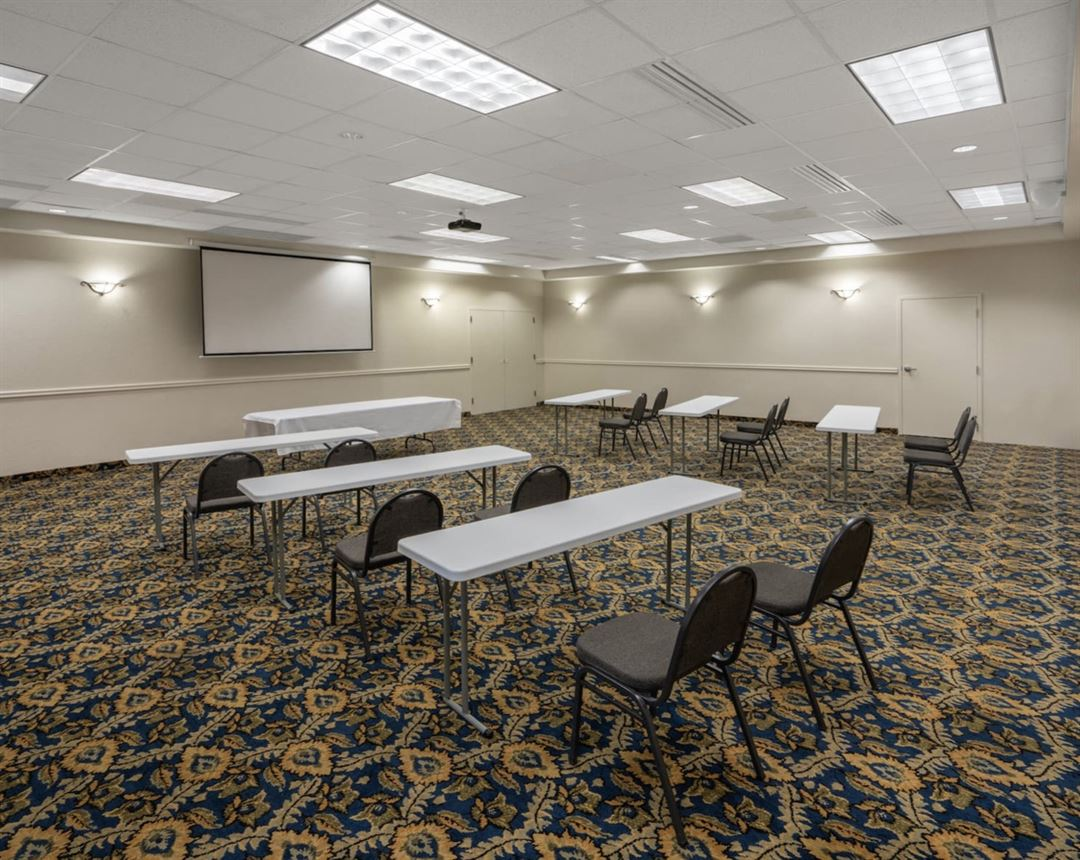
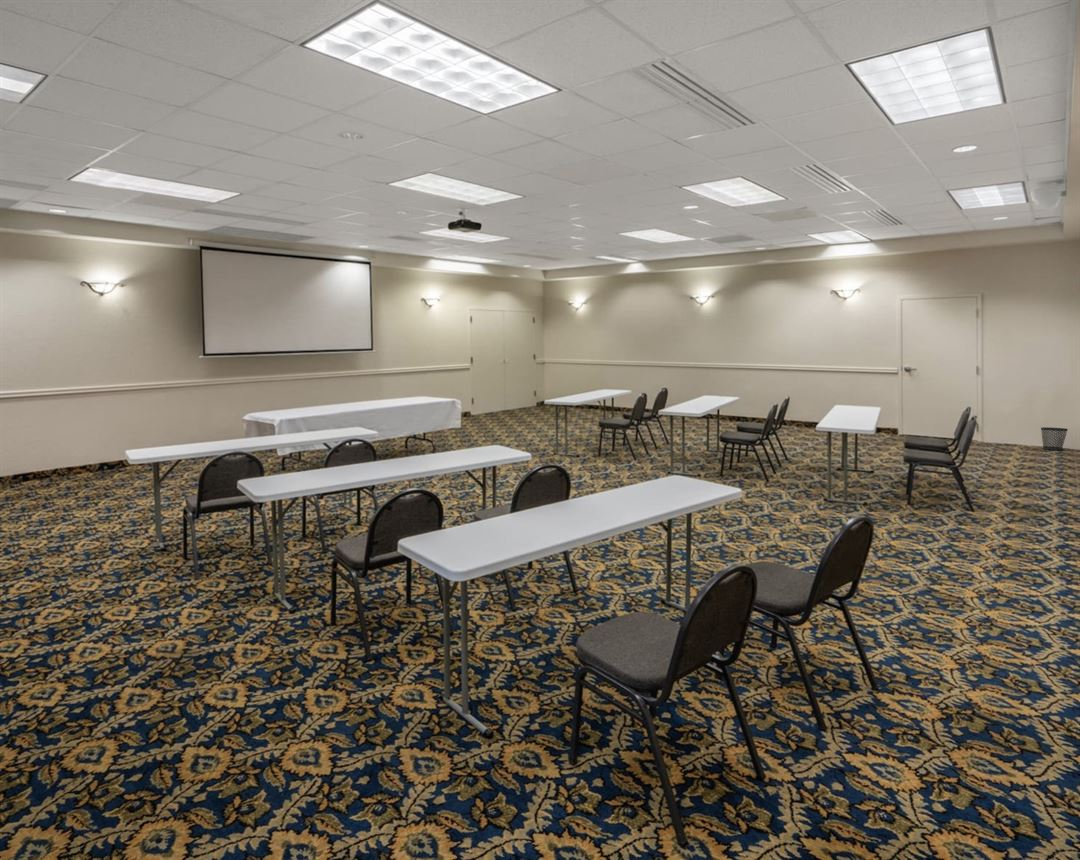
+ wastebasket [1040,426,1069,451]
